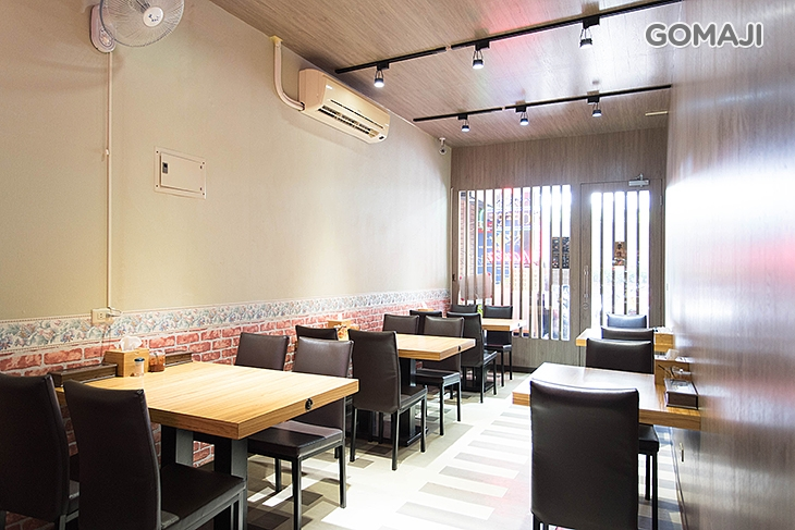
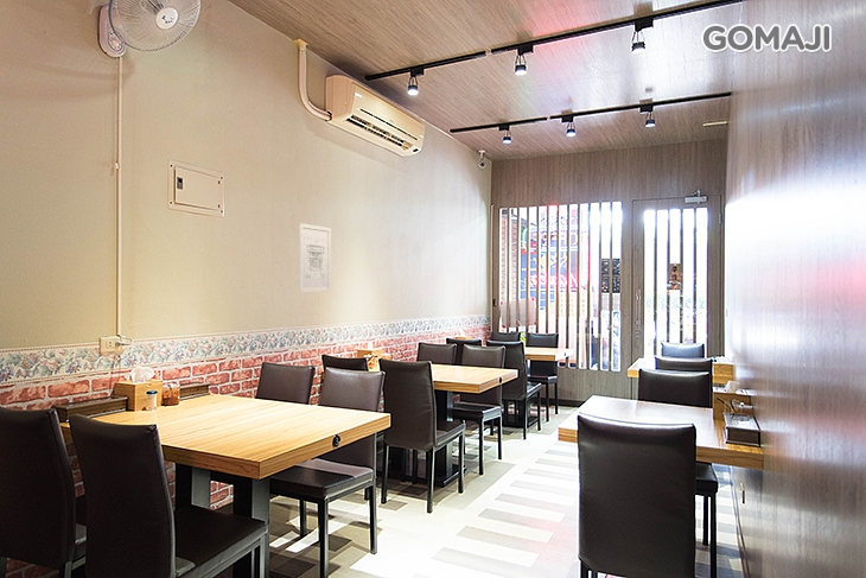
+ wall art [298,222,332,293]
